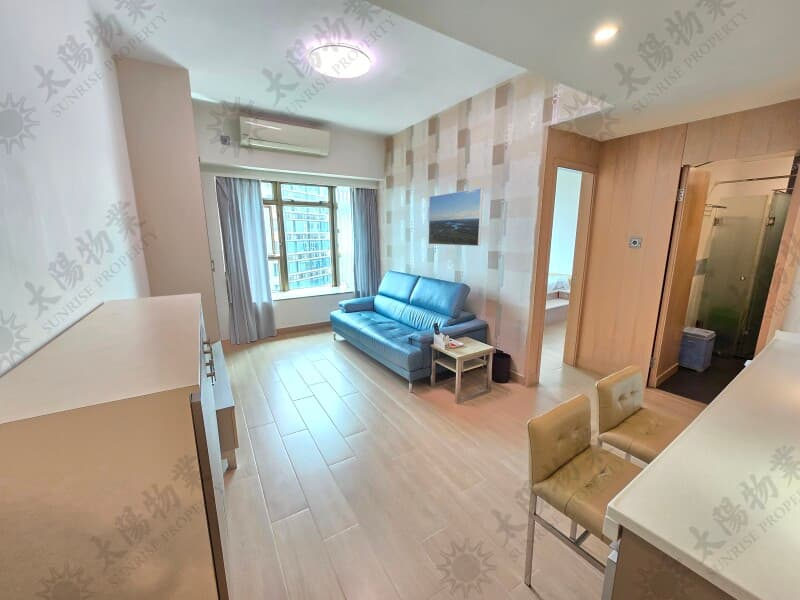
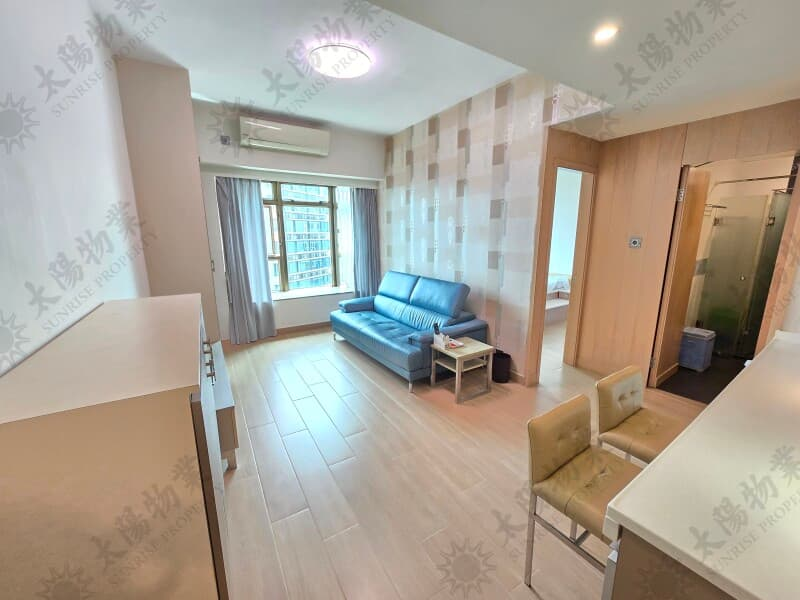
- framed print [428,187,484,247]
